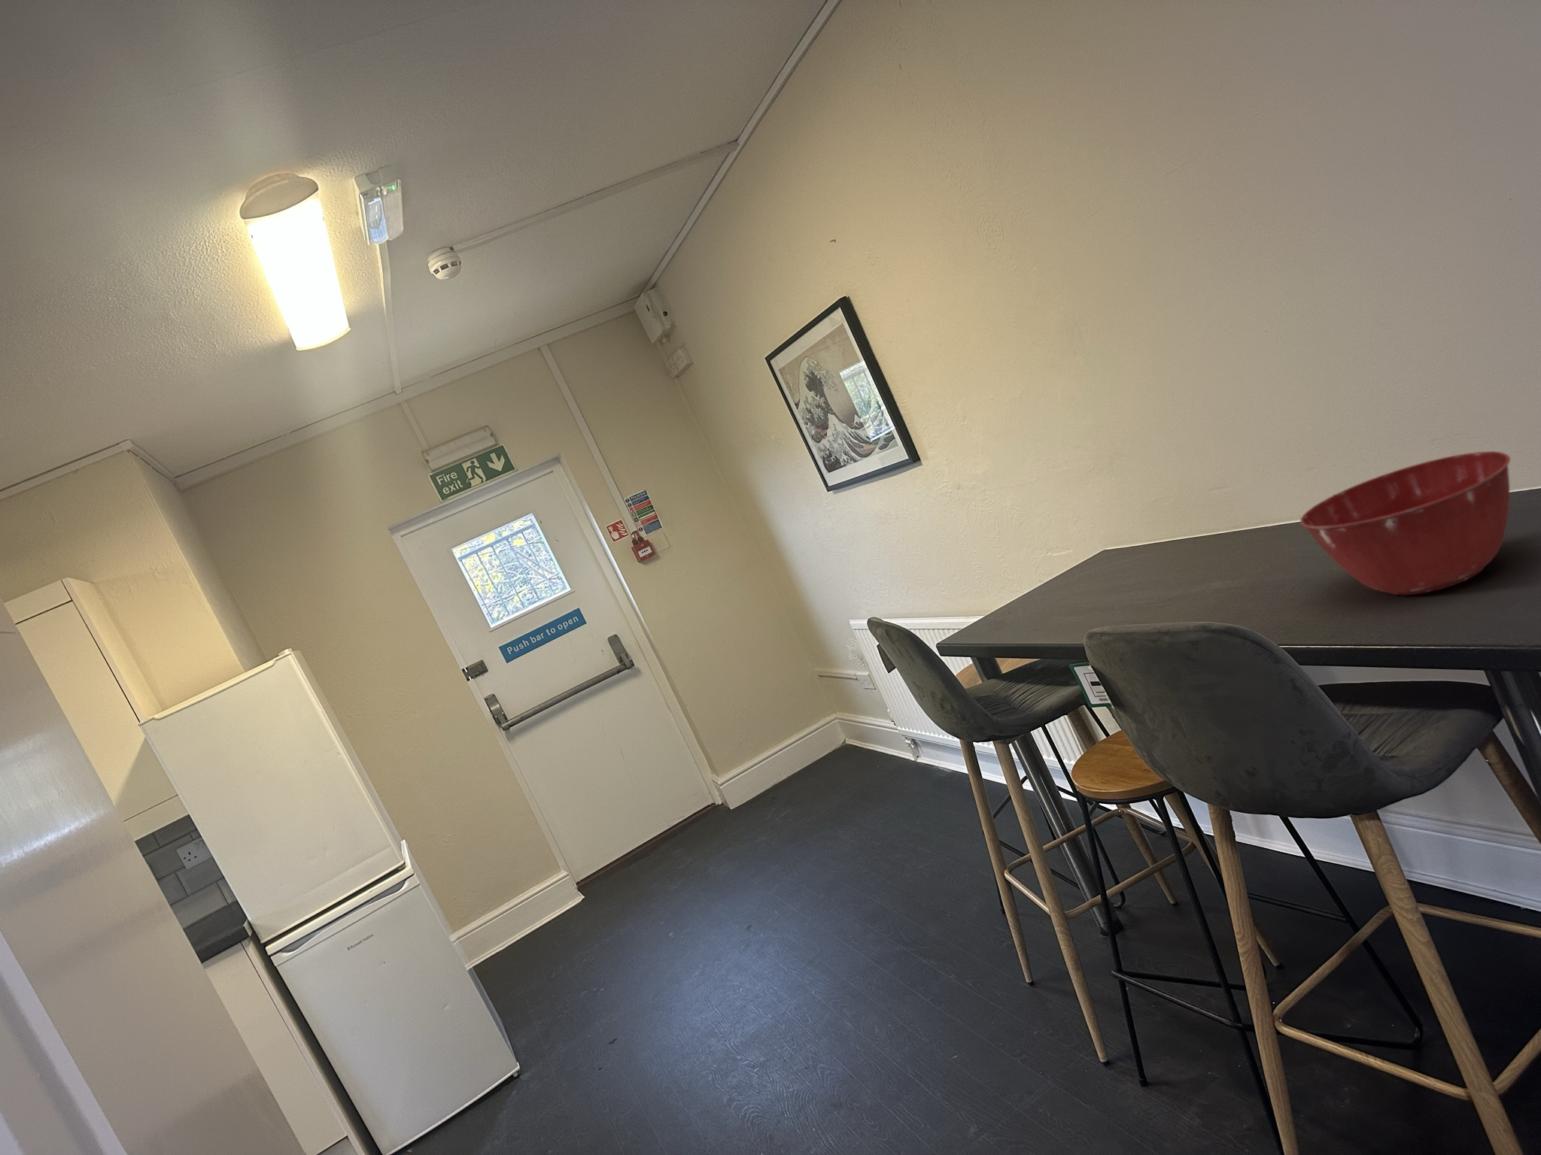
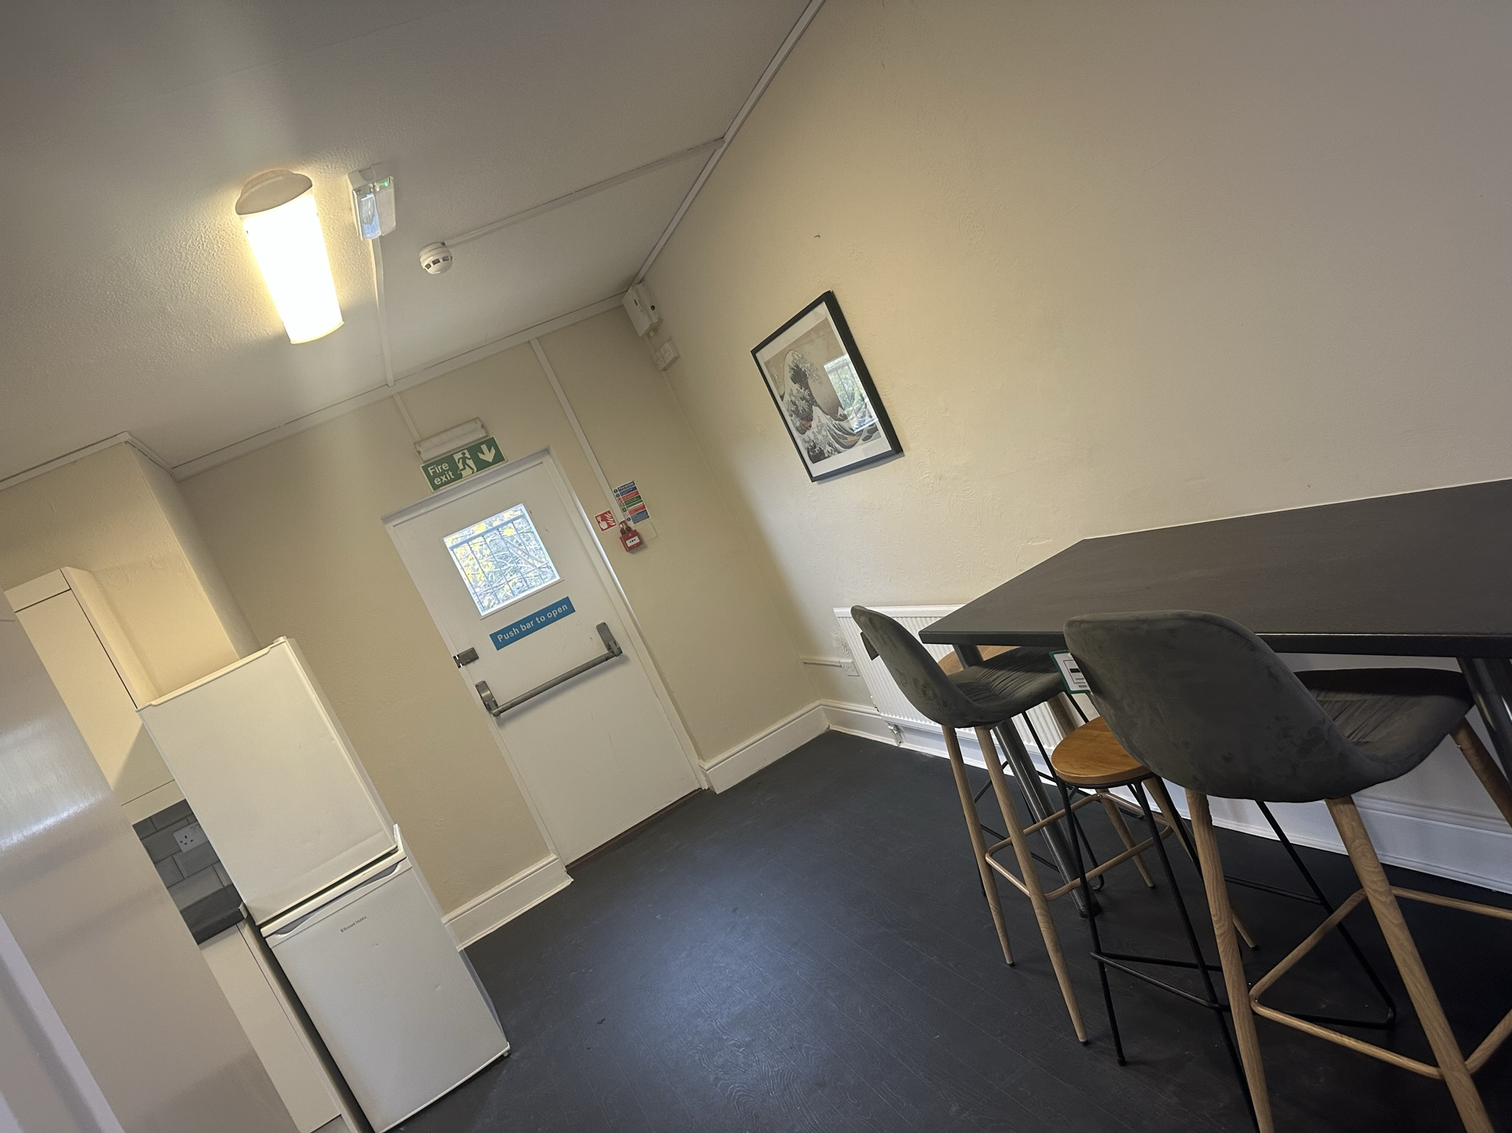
- mixing bowl [1300,450,1511,596]
